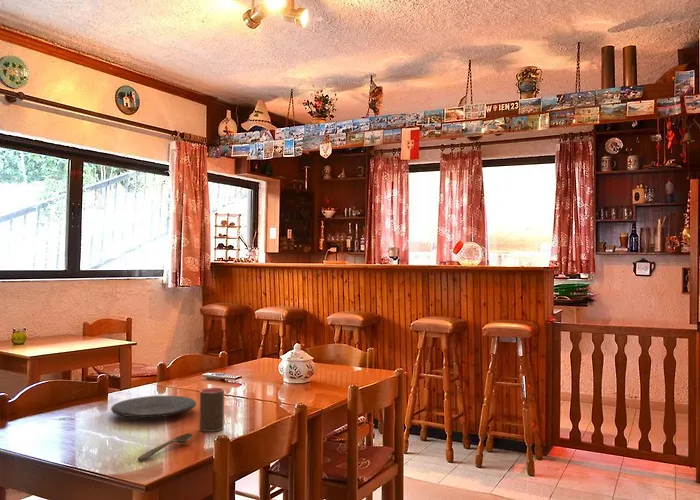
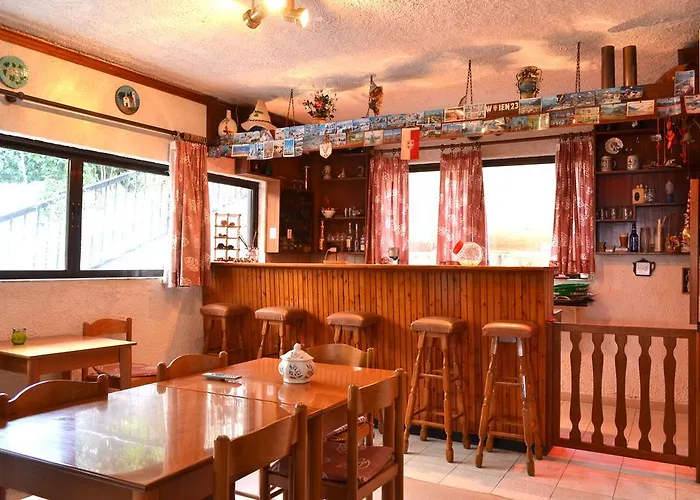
- spoon [137,432,193,461]
- plate [110,395,197,419]
- cup [198,387,225,433]
